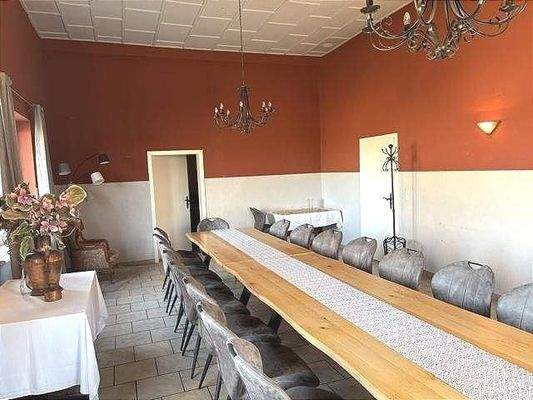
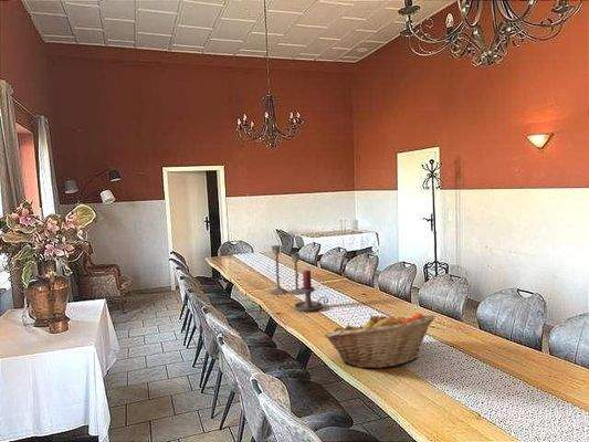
+ candle holder [294,270,329,313]
+ fruit basket [324,312,437,369]
+ candlestick [269,244,304,296]
